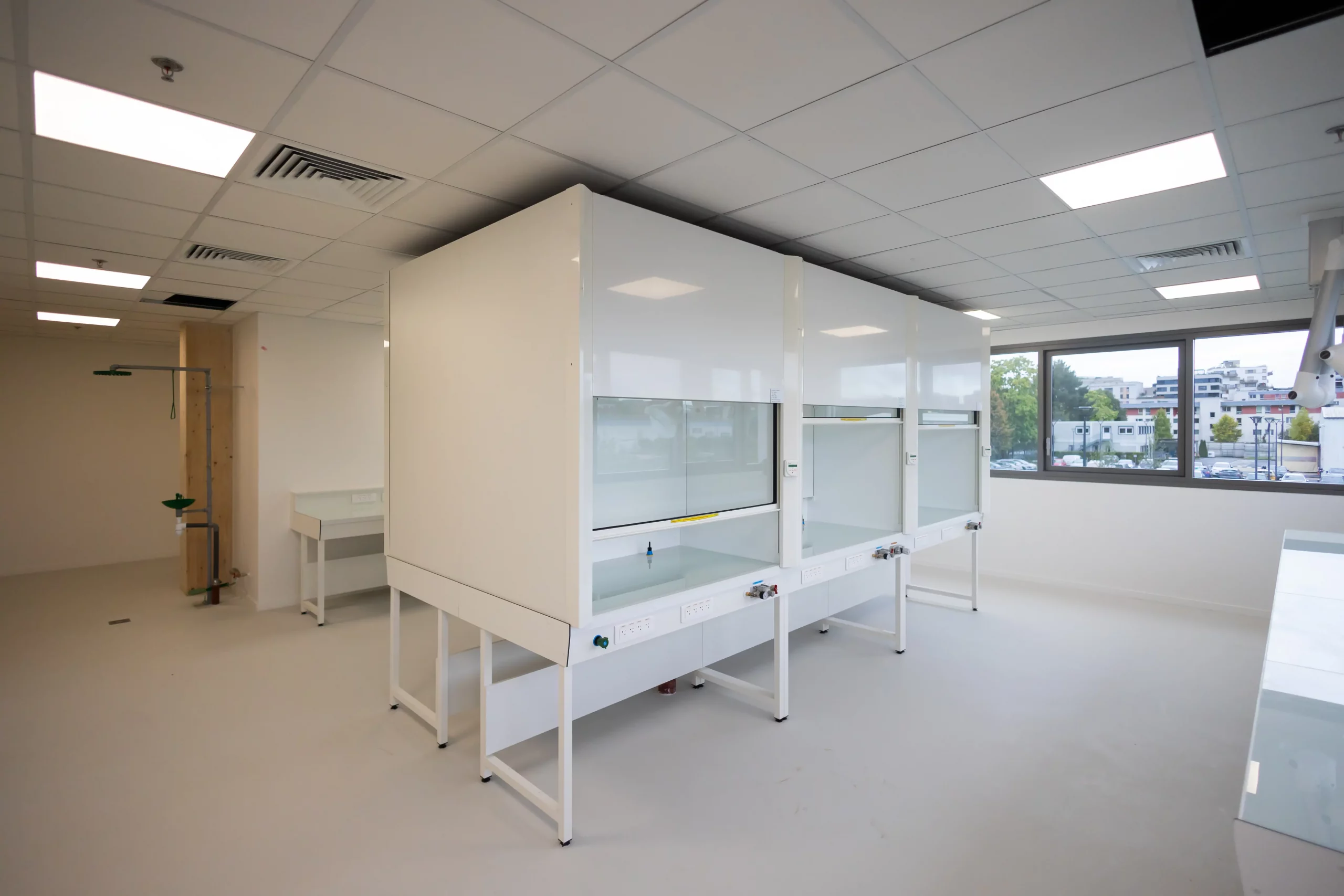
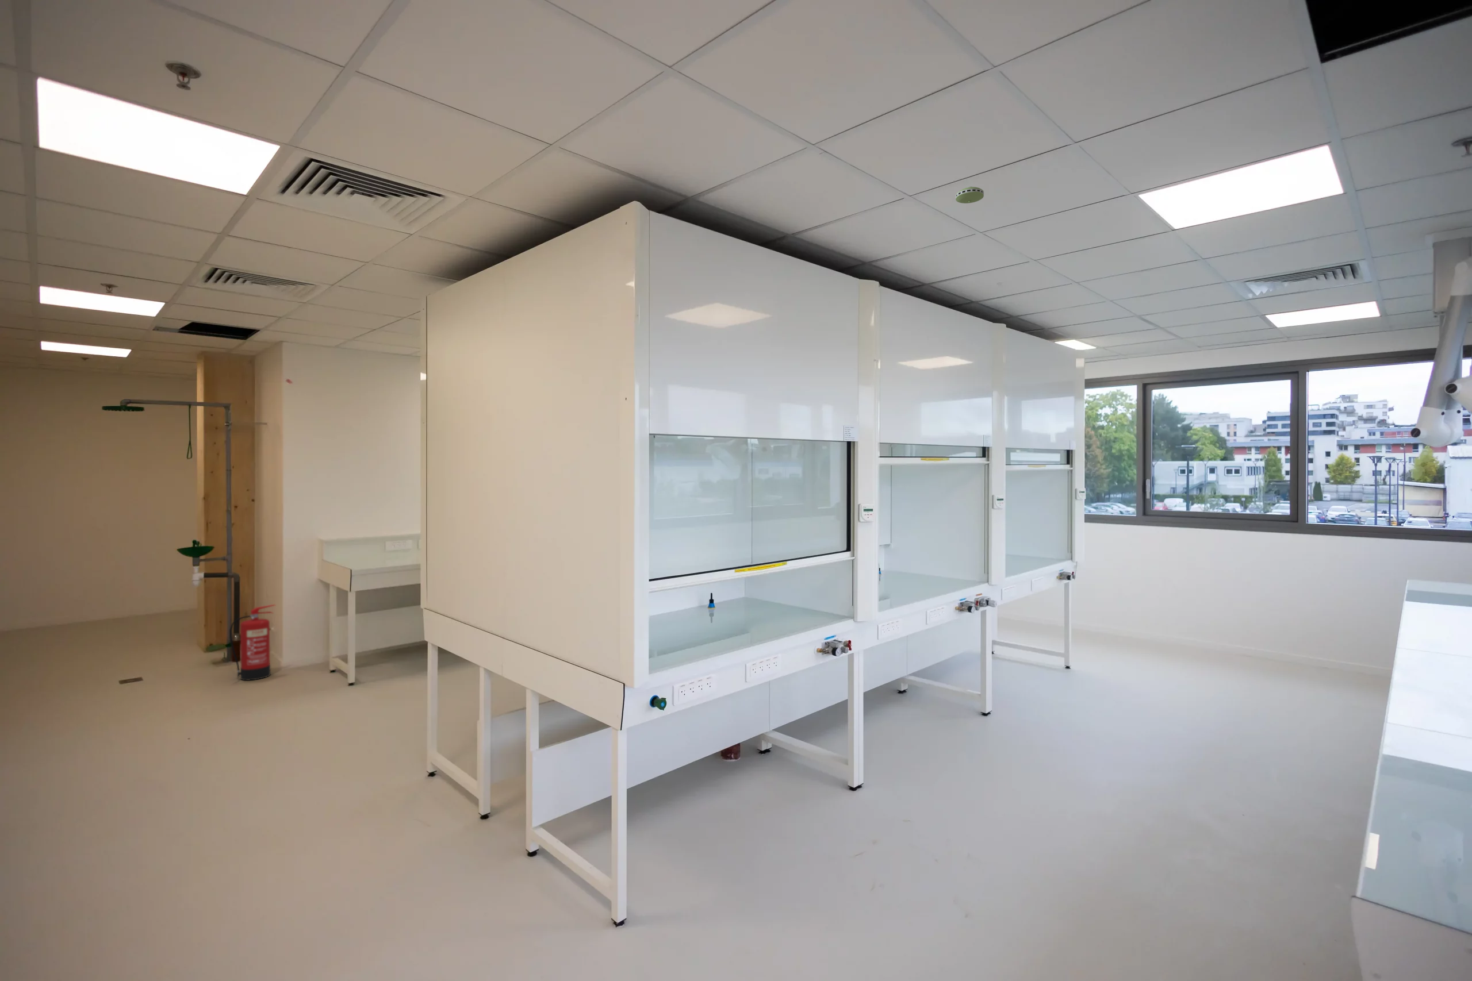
+ fire extinguisher [229,604,276,681]
+ smoke detector [955,186,985,204]
